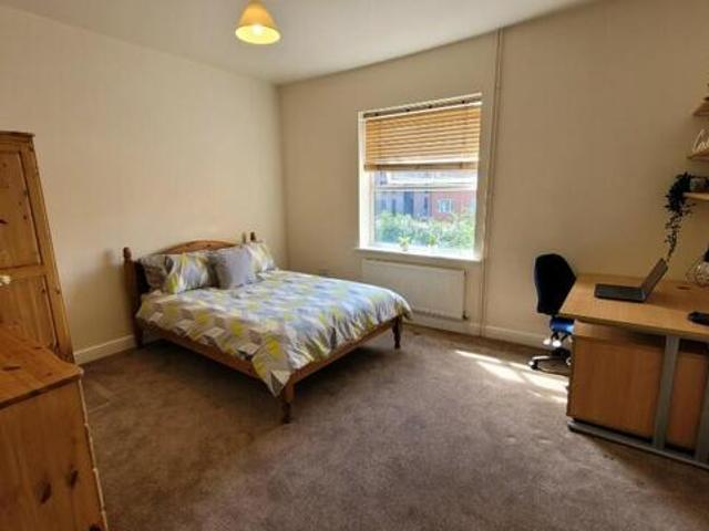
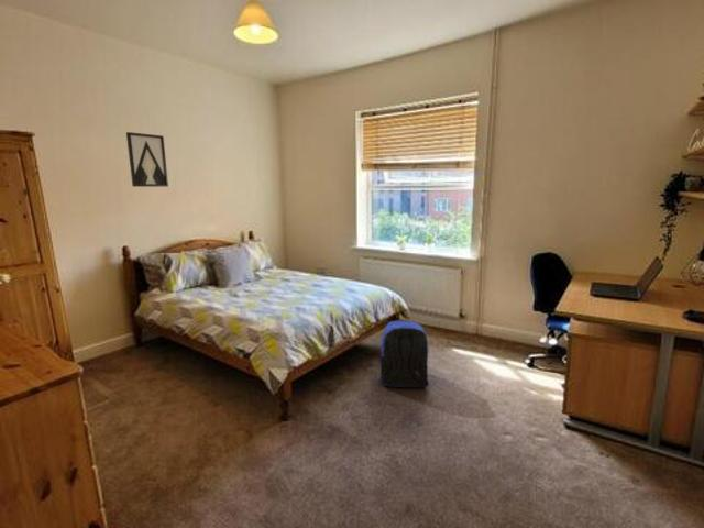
+ backpack [377,320,430,388]
+ wall art [125,131,169,188]
